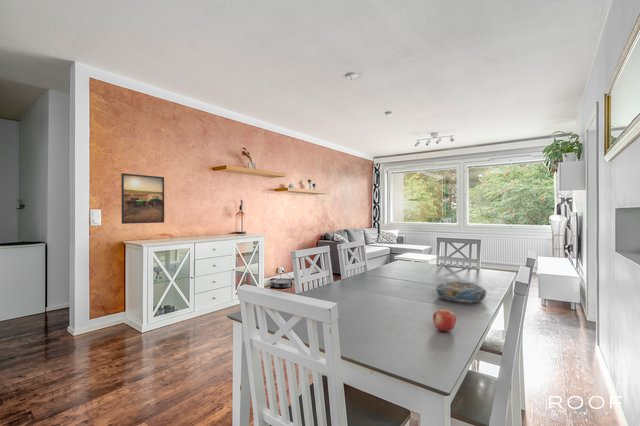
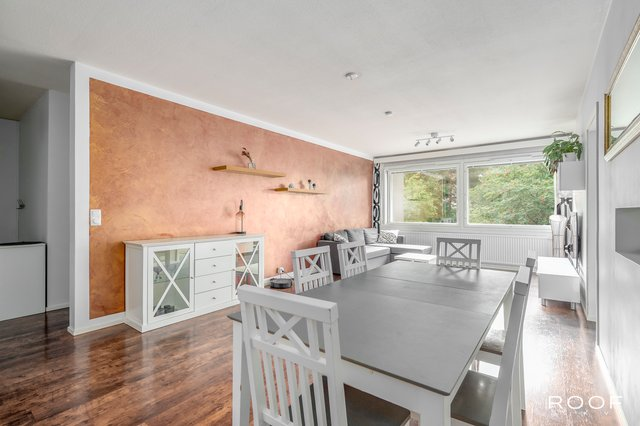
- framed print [120,172,165,225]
- fruit [432,308,457,333]
- decorative bowl [435,280,488,304]
